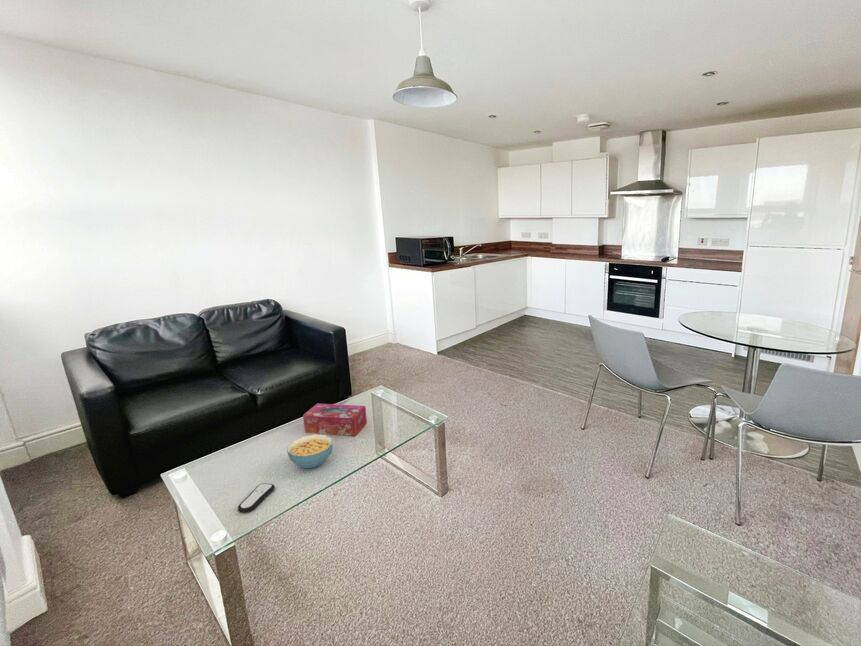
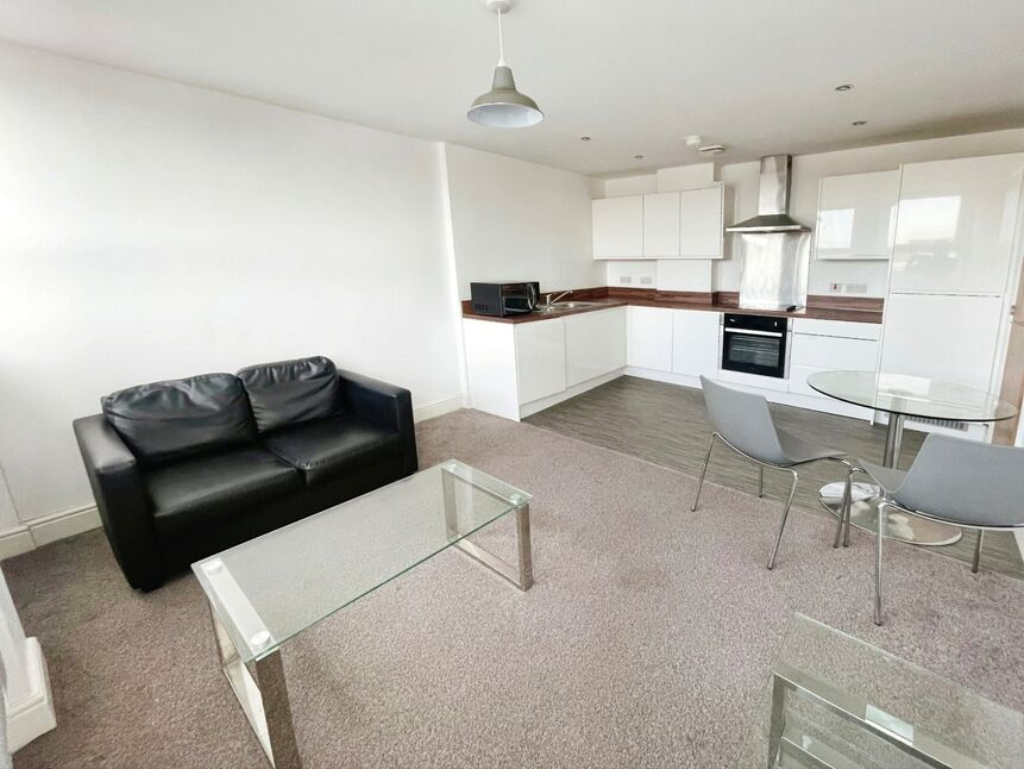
- remote control [237,482,276,514]
- tissue box [302,403,368,437]
- cereal bowl [286,433,333,469]
